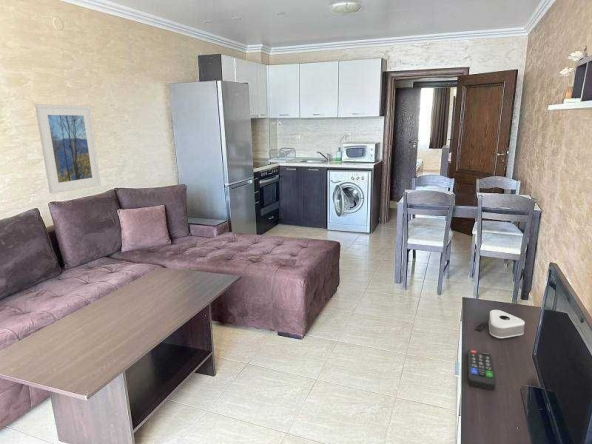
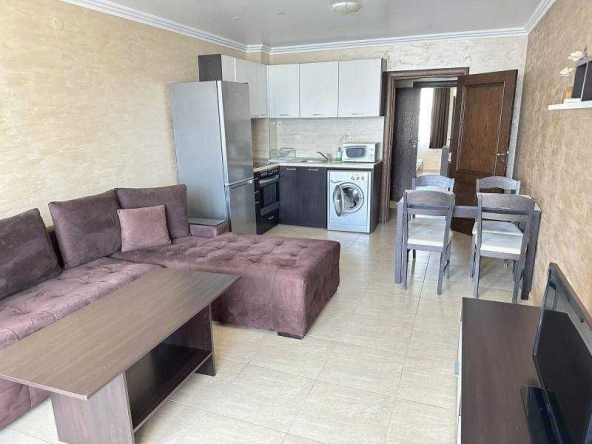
- remote control [467,349,497,391]
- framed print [34,103,102,195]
- speaker [474,309,526,339]
